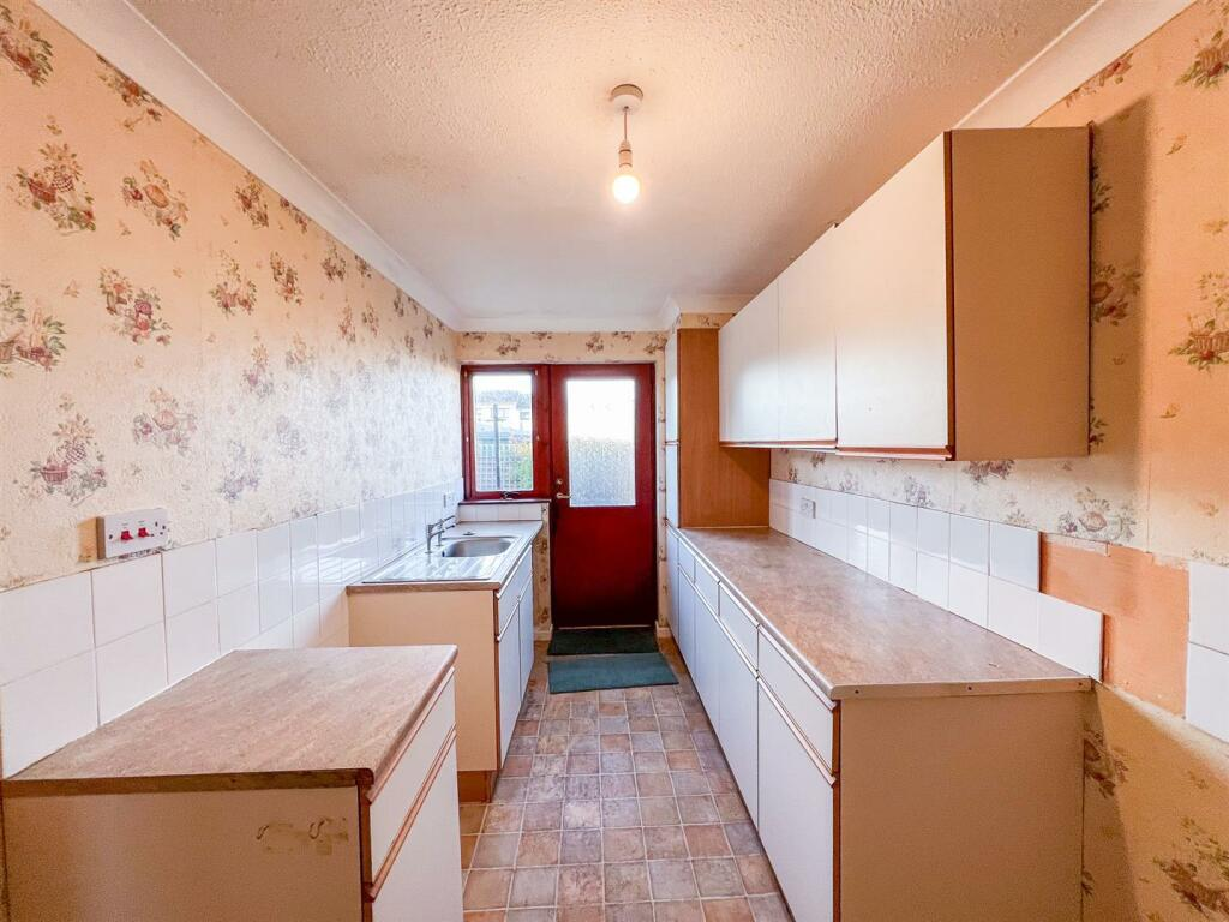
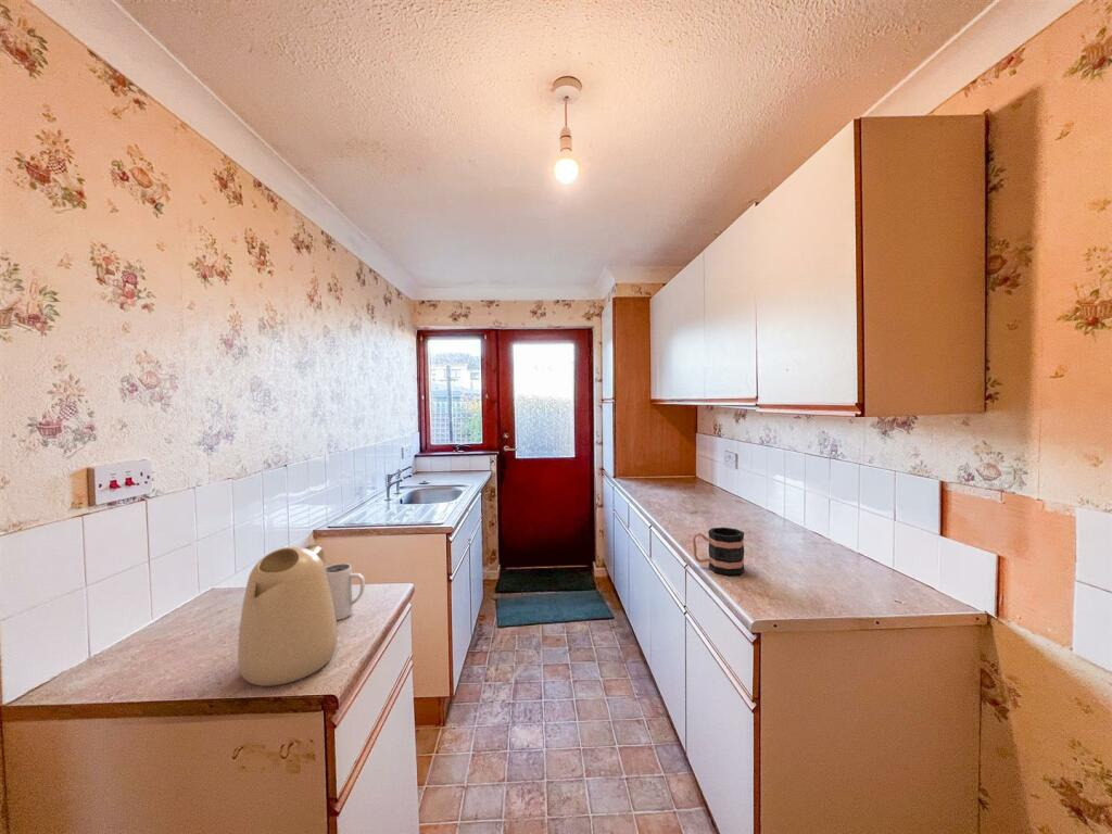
+ mug [325,563,366,621]
+ mug [692,527,746,577]
+ kettle [237,544,339,687]
